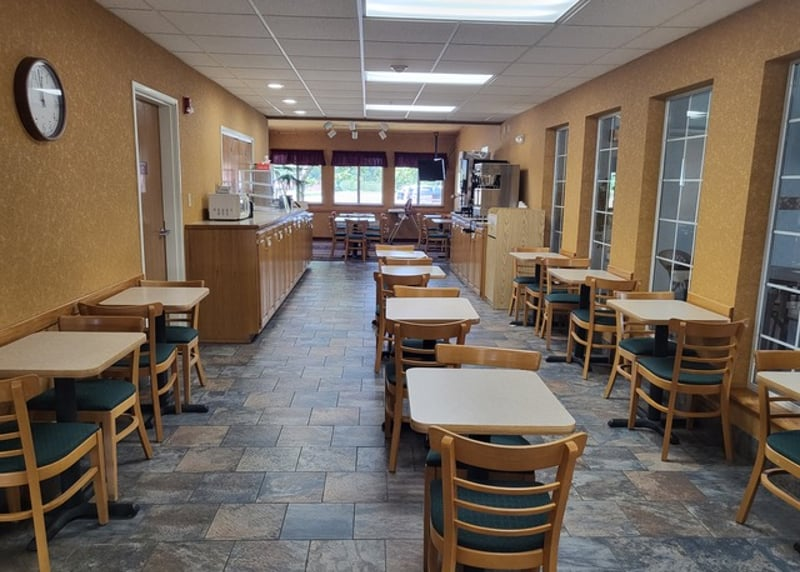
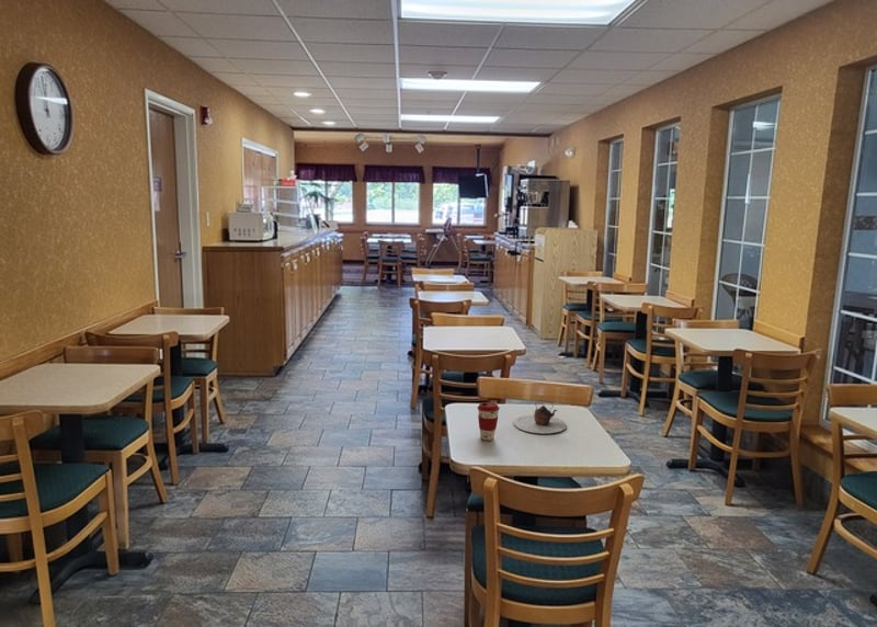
+ teapot [513,399,568,434]
+ coffee cup [477,401,501,442]
